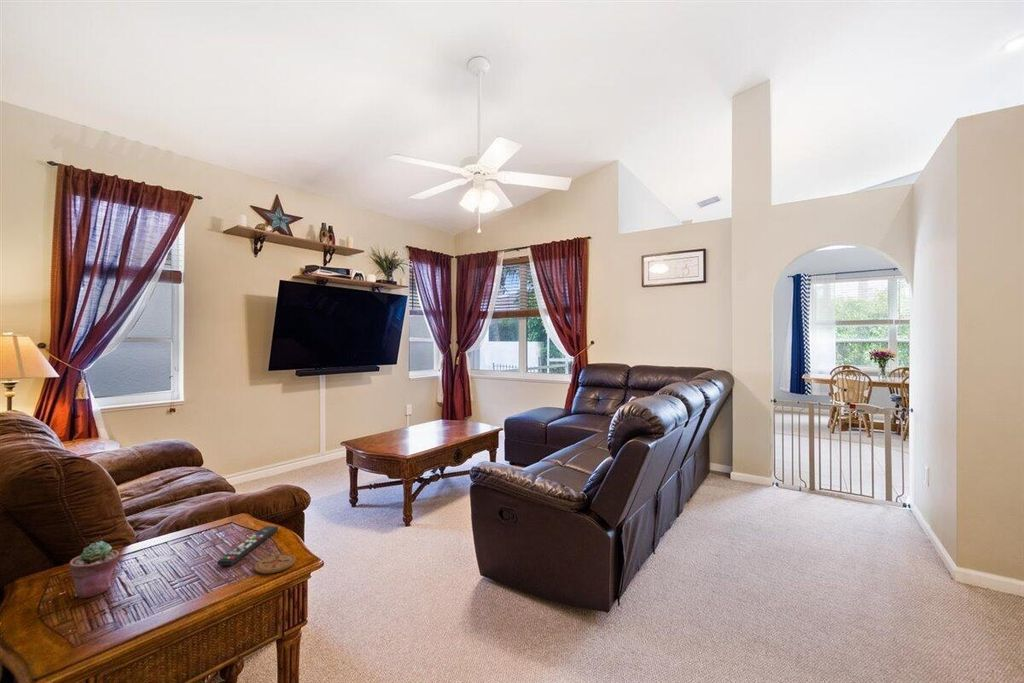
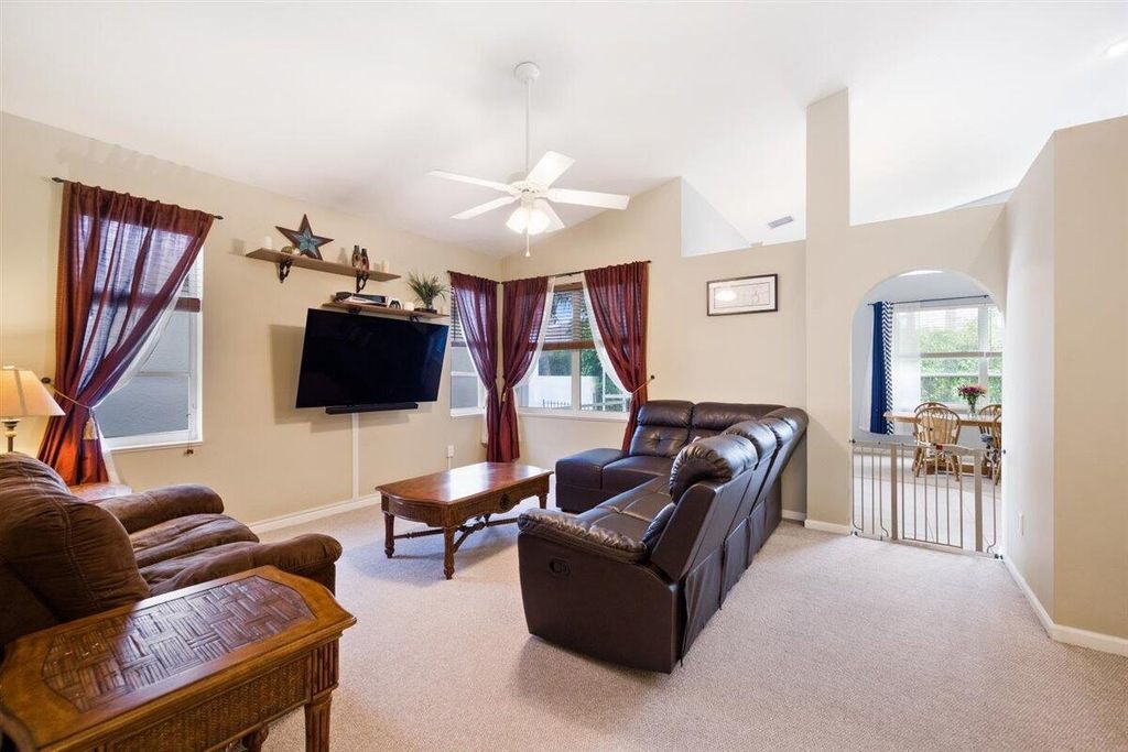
- coaster [254,553,297,575]
- remote control [216,525,279,567]
- potted succulent [68,540,120,599]
